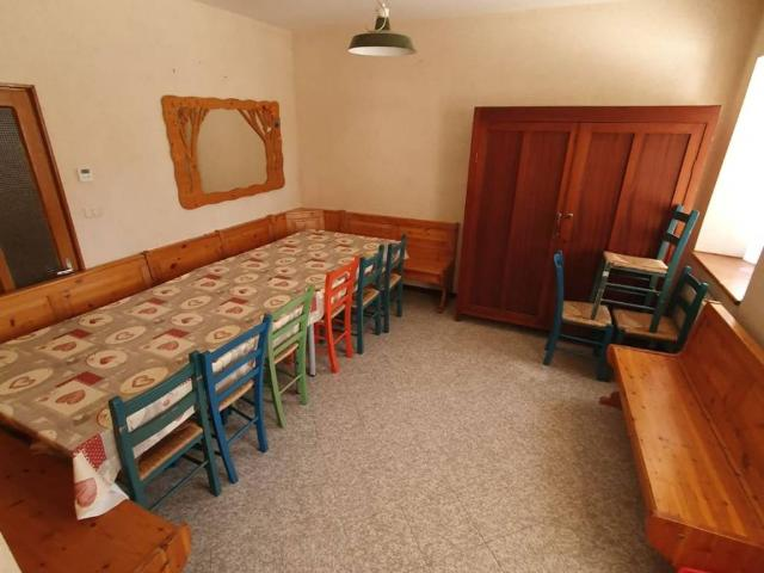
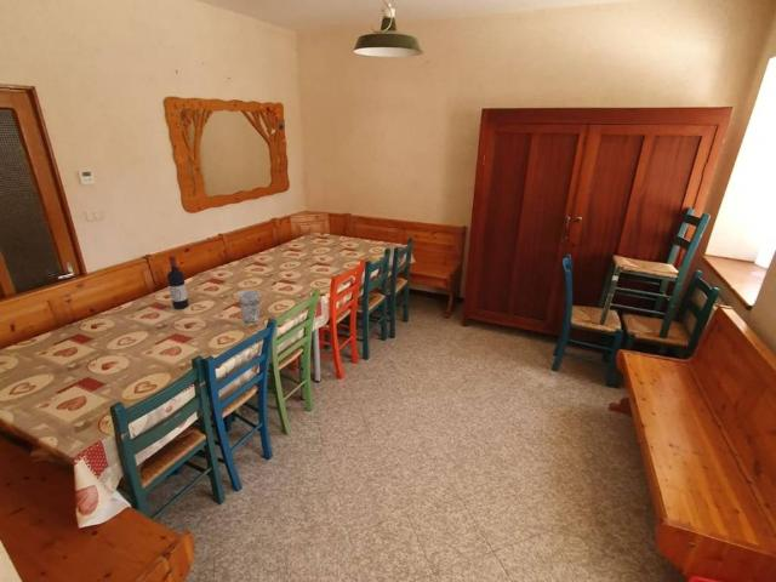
+ cup [236,289,261,324]
+ wine bottle [166,255,189,310]
